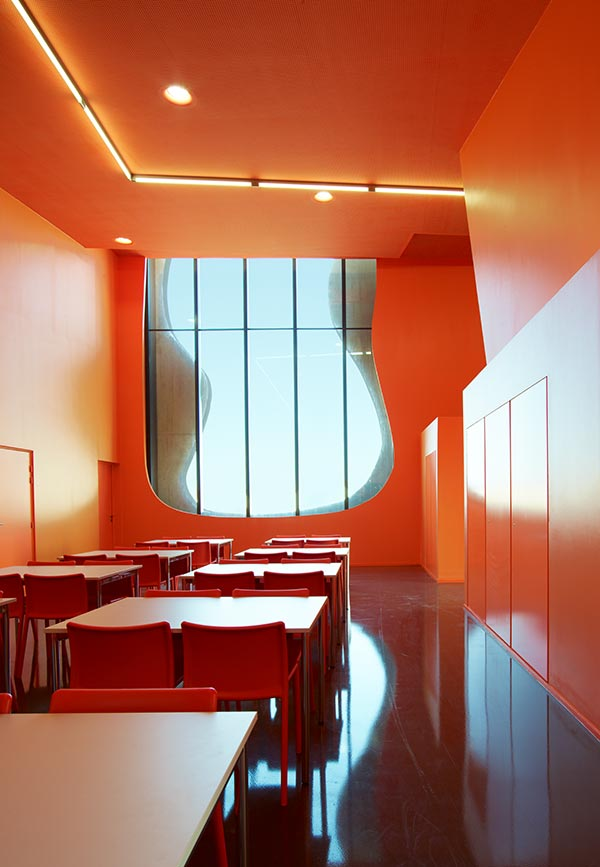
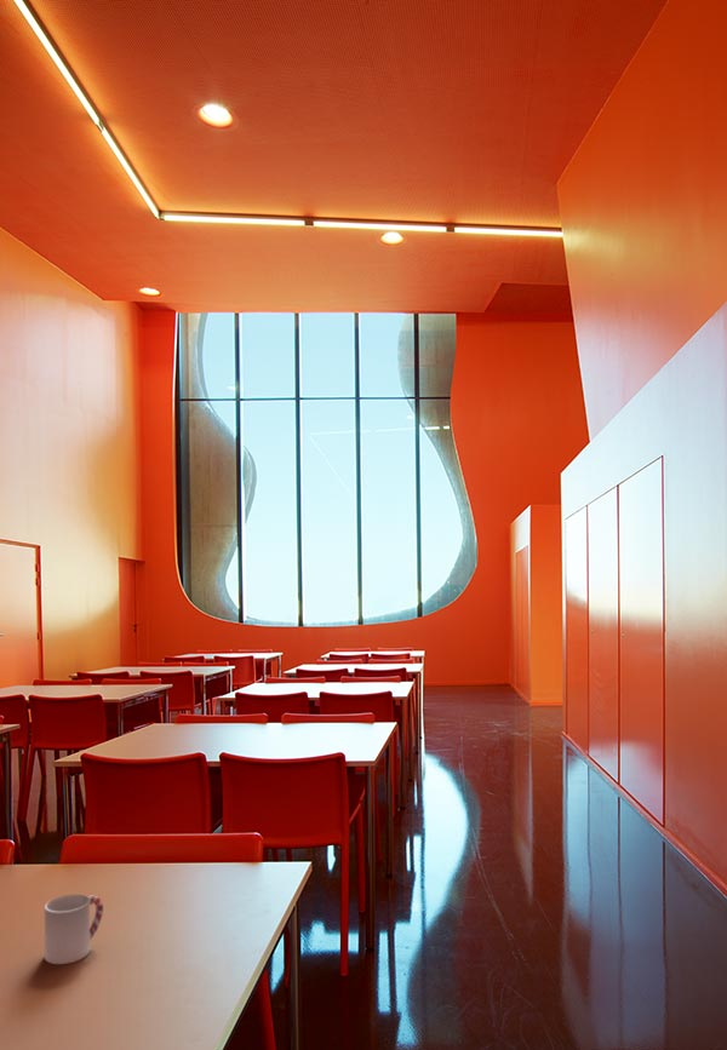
+ cup [44,894,104,965]
